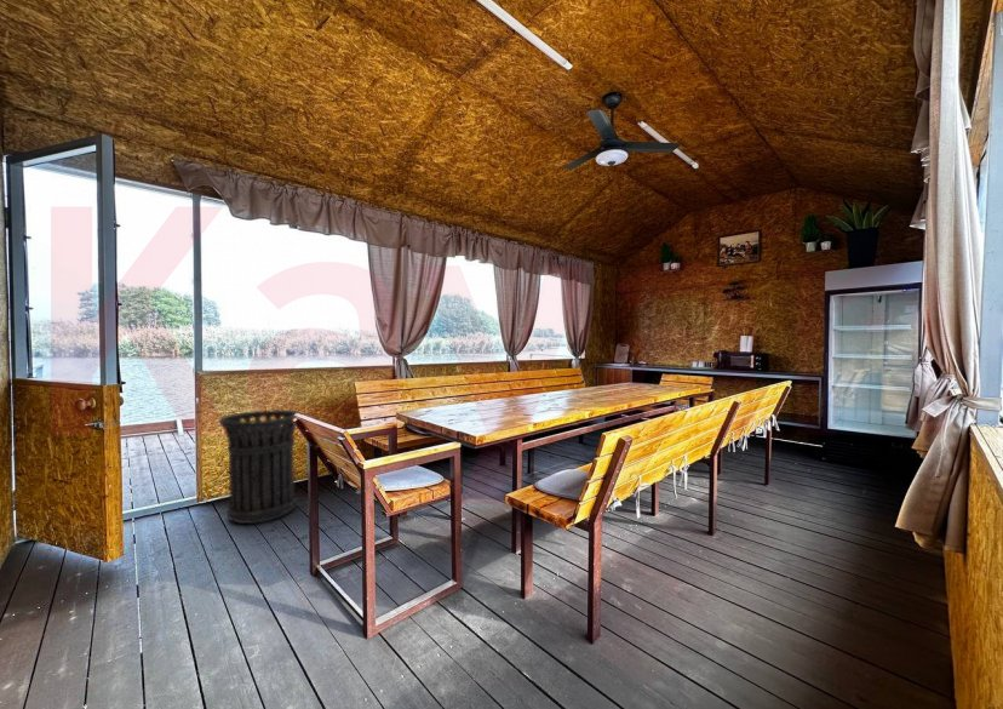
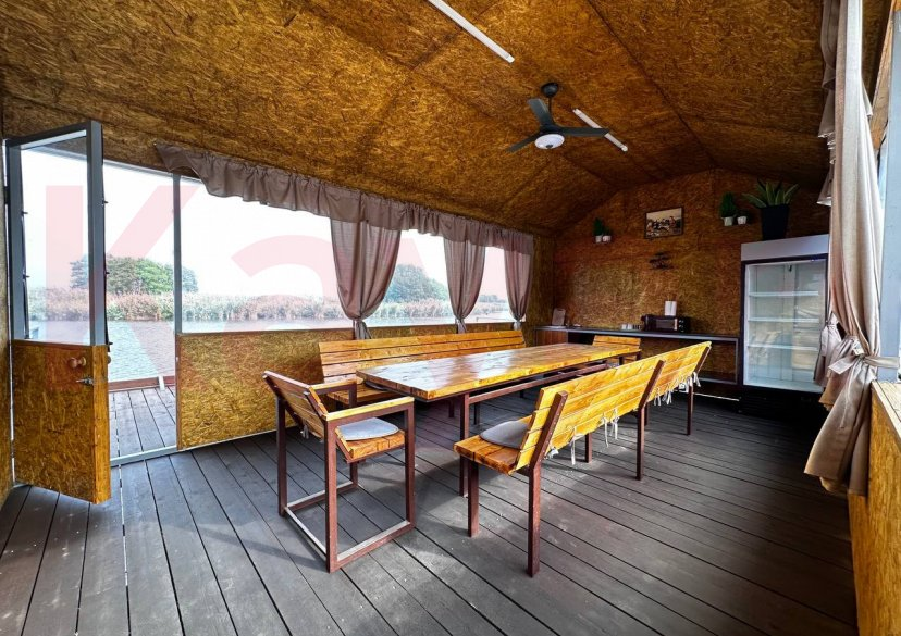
- trash can [218,408,303,525]
